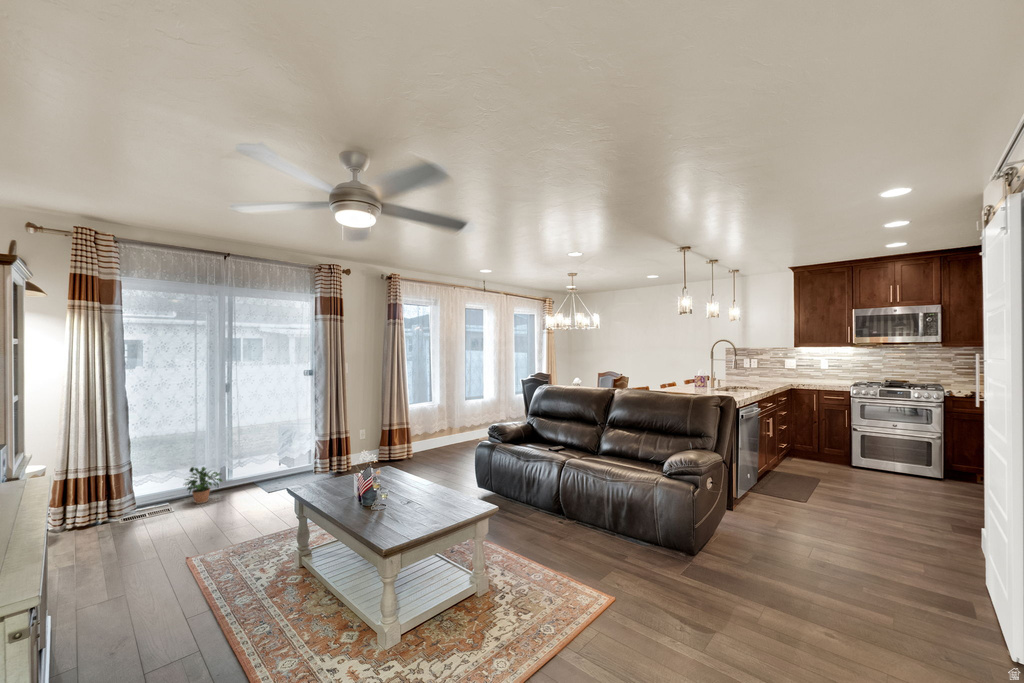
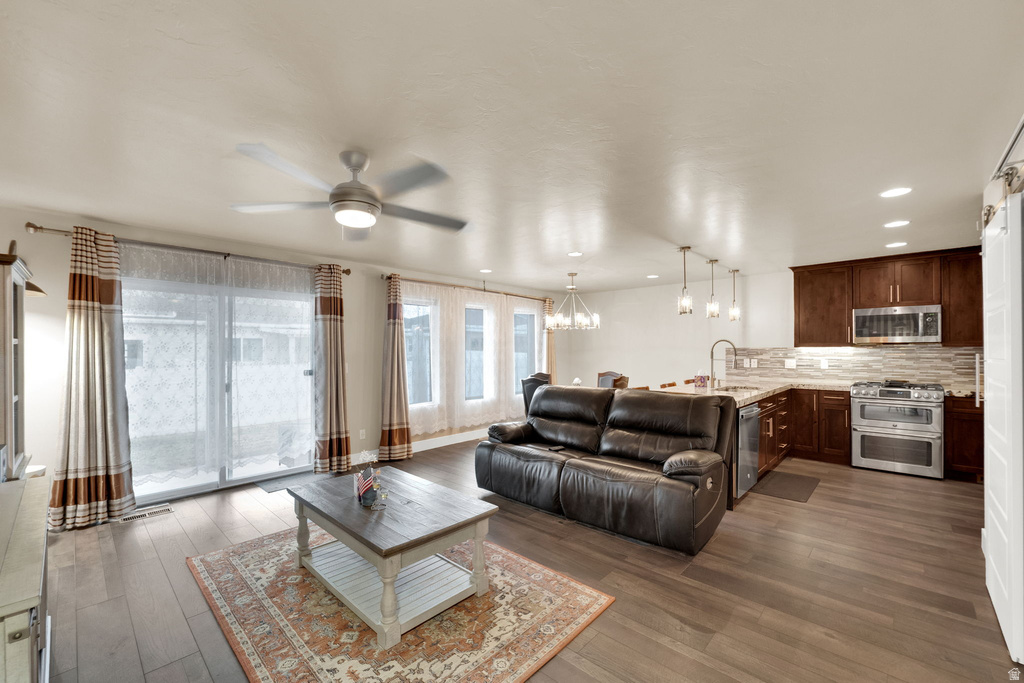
- potted plant [183,466,224,505]
